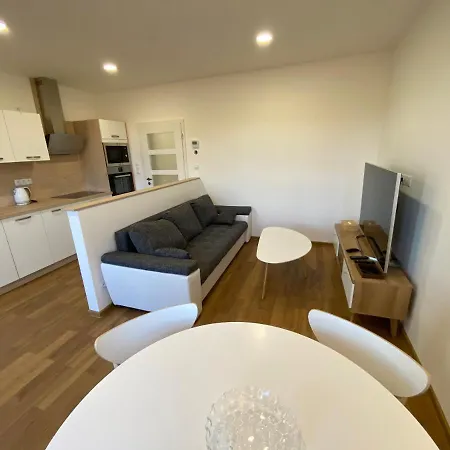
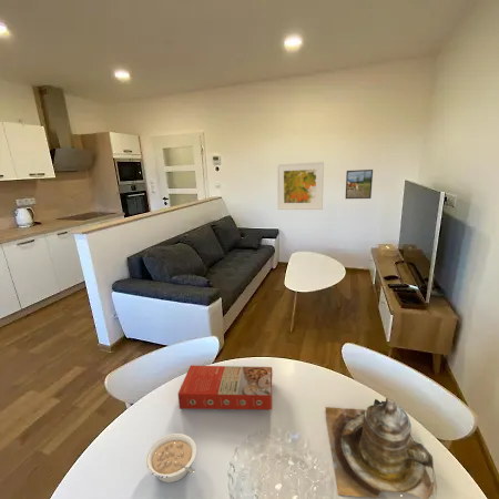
+ legume [144,432,197,483]
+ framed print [345,169,374,200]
+ macaroni box [177,365,274,411]
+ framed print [276,161,325,211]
+ teapot [324,397,438,499]
